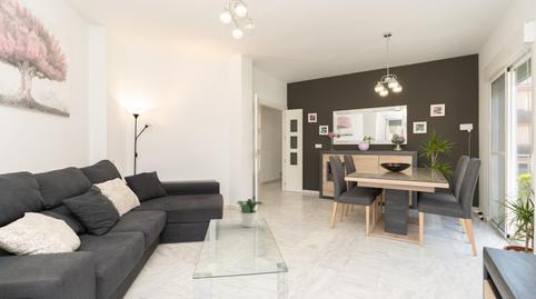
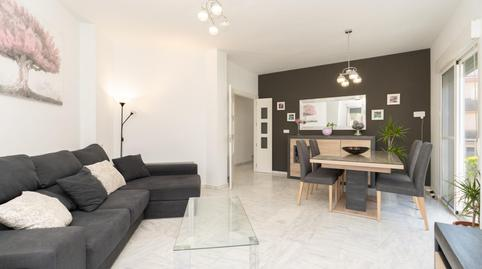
- potted plant [236,198,264,228]
